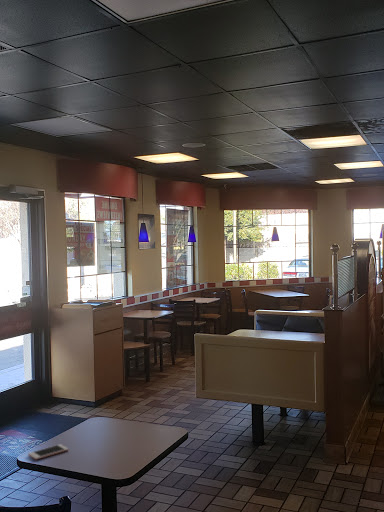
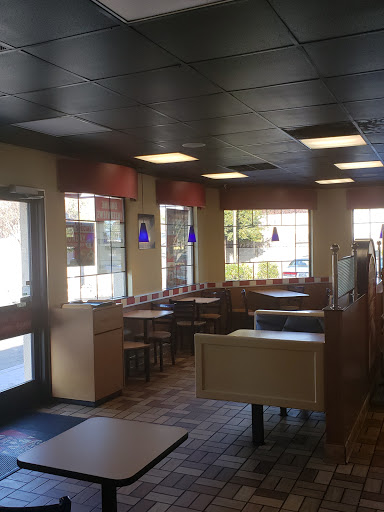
- cell phone [27,443,69,461]
